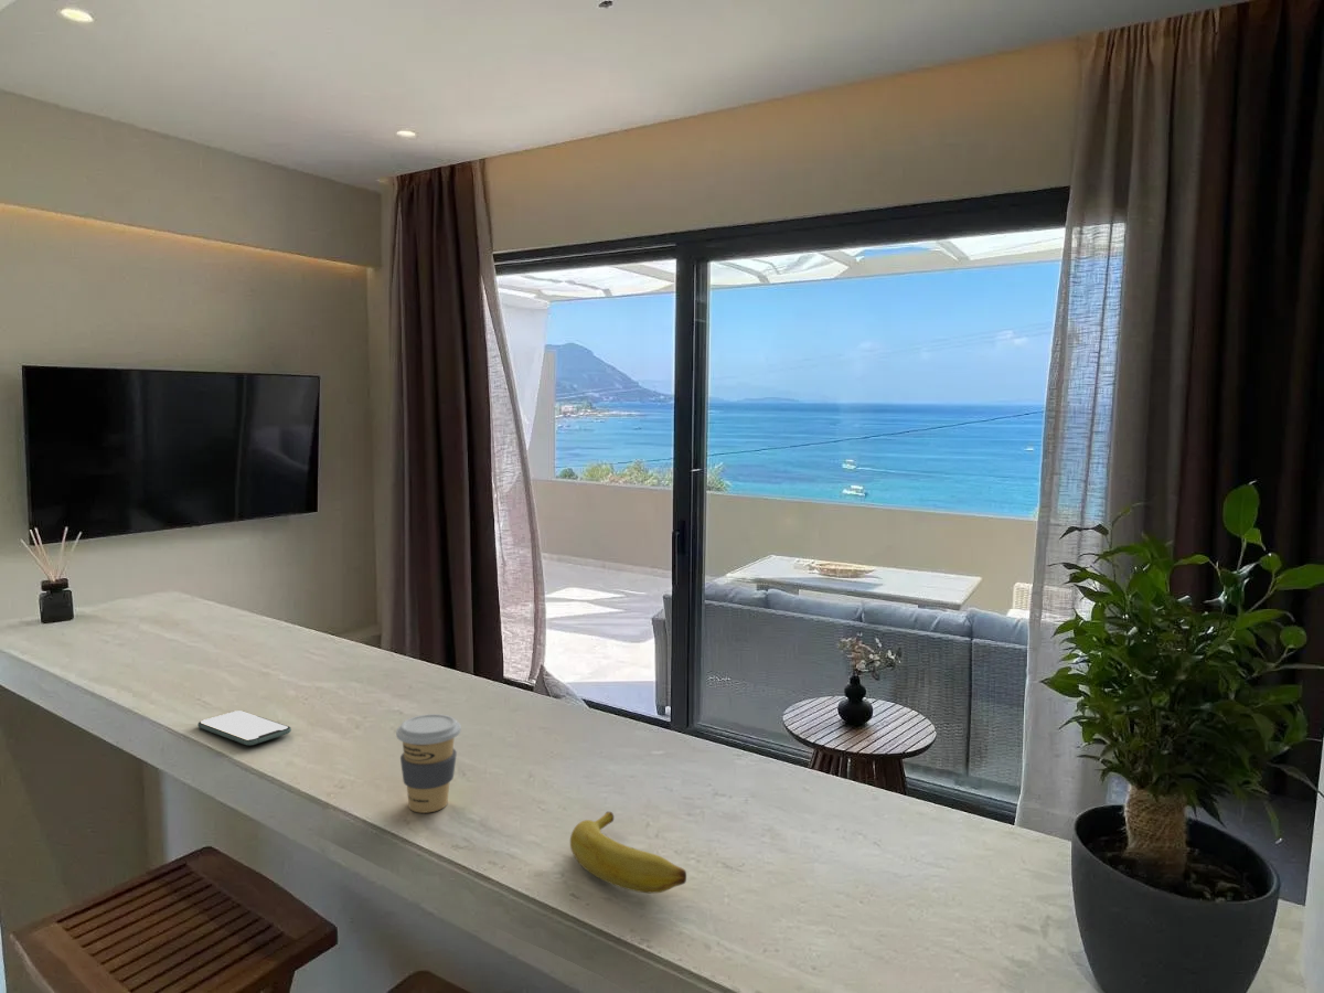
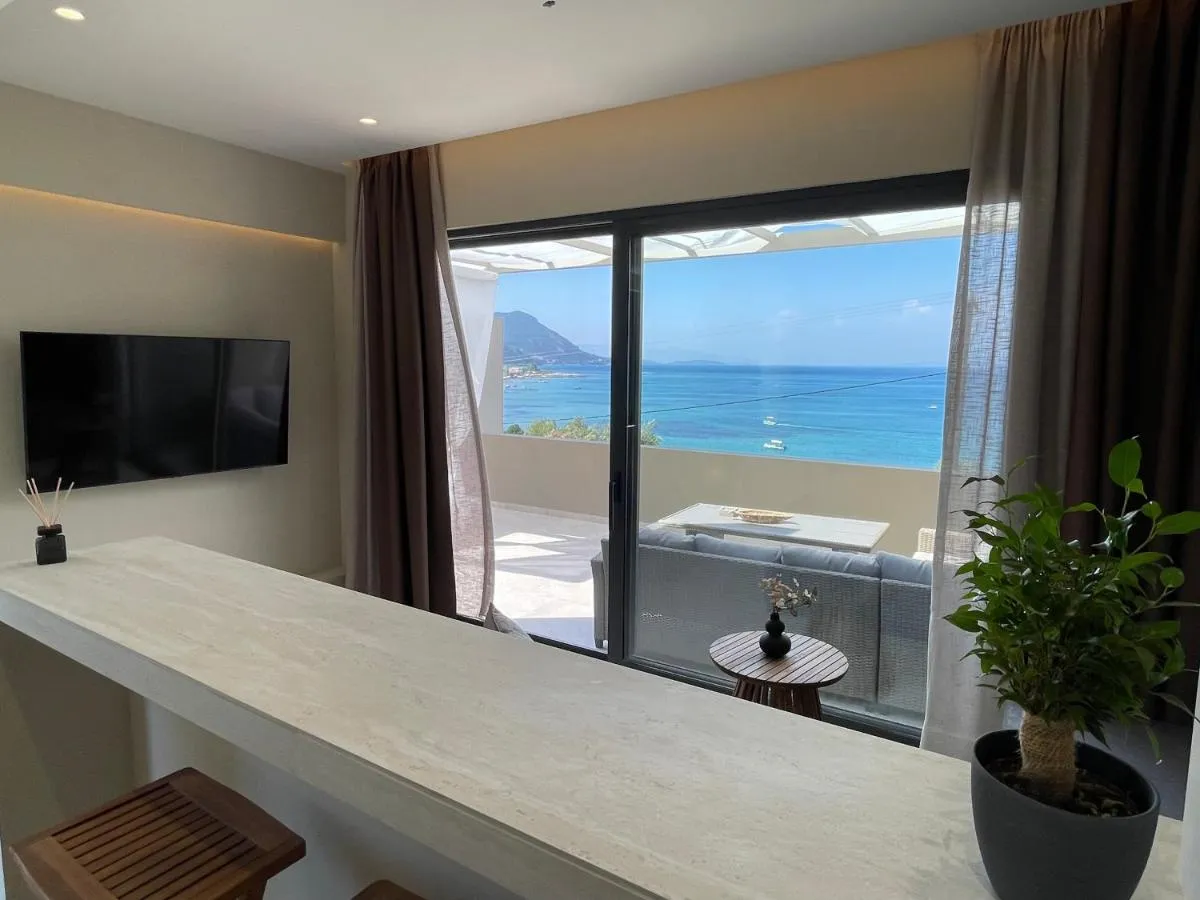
- coffee cup [395,713,462,814]
- smartphone [196,709,292,746]
- banana [569,811,687,895]
